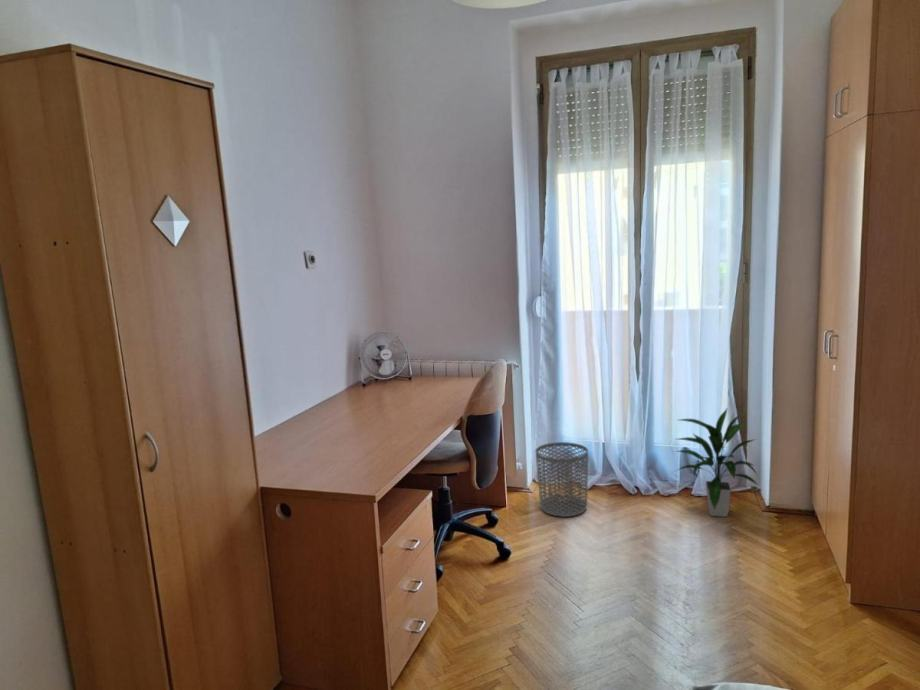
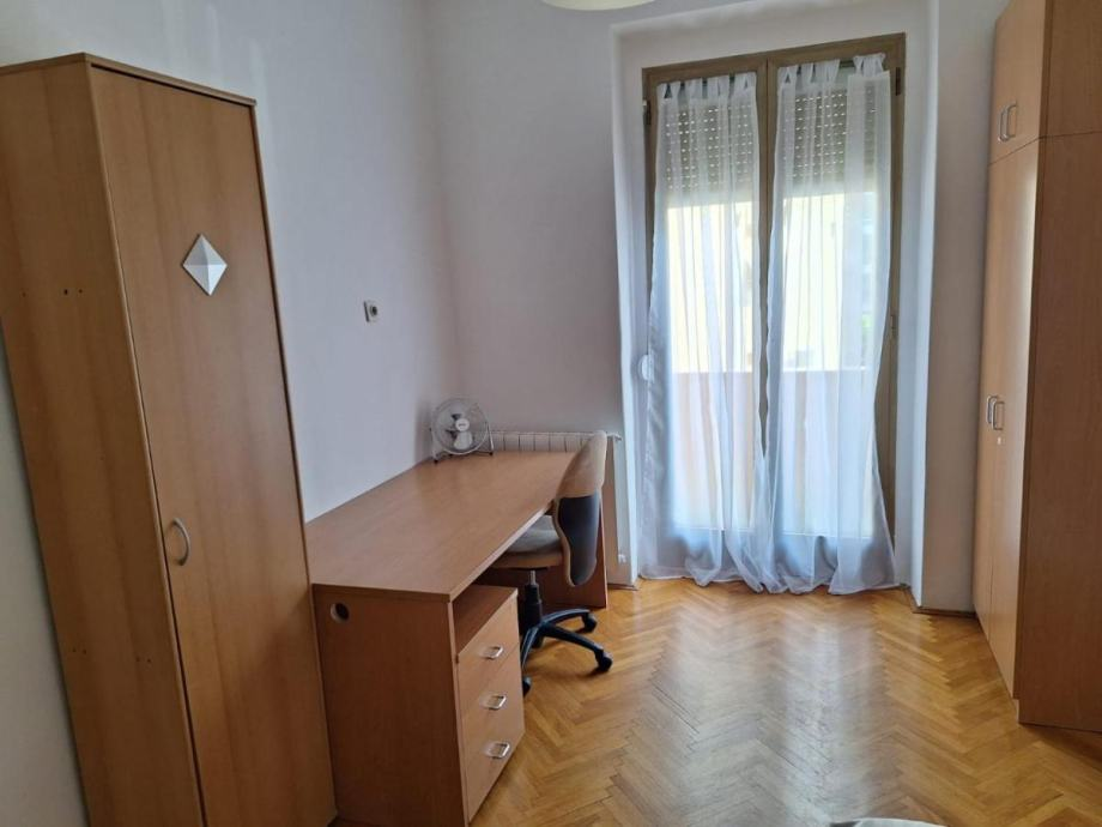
- indoor plant [672,406,759,518]
- waste bin [535,441,589,518]
